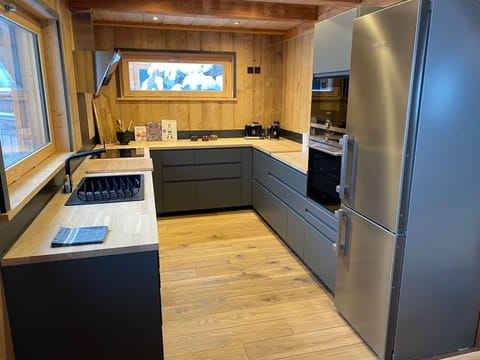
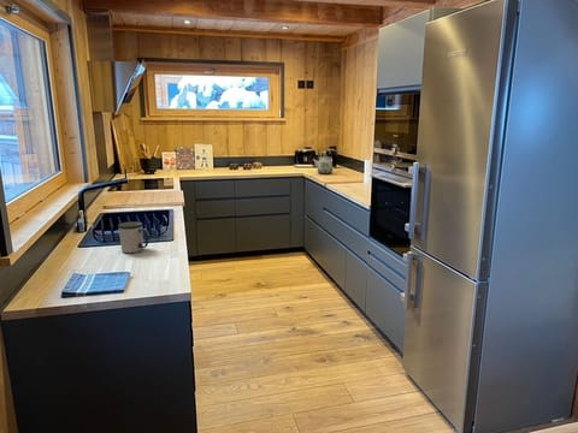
+ mug [117,220,149,254]
+ kettle [311,147,334,176]
